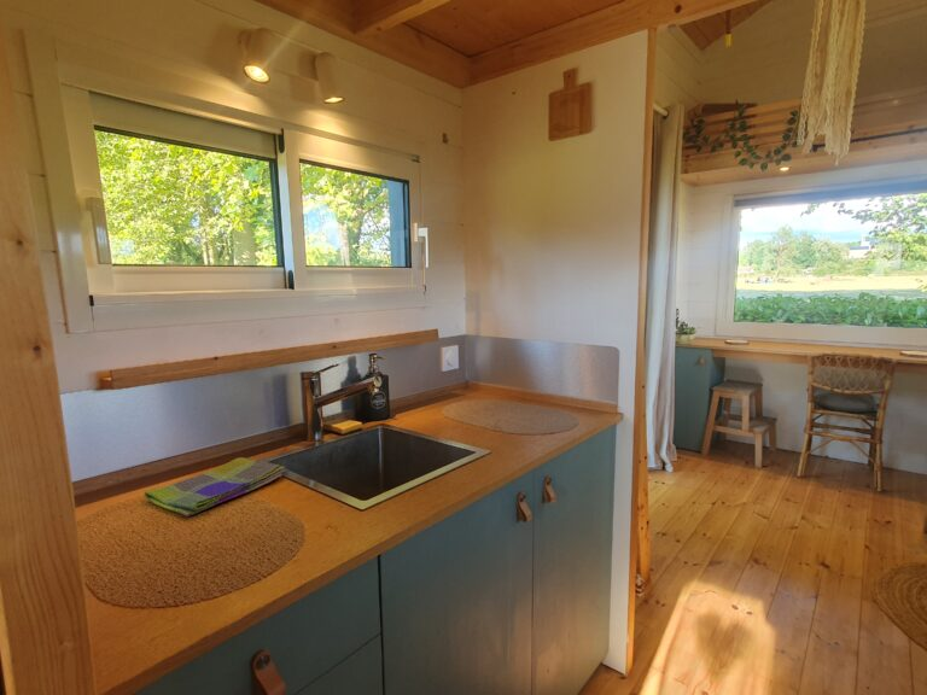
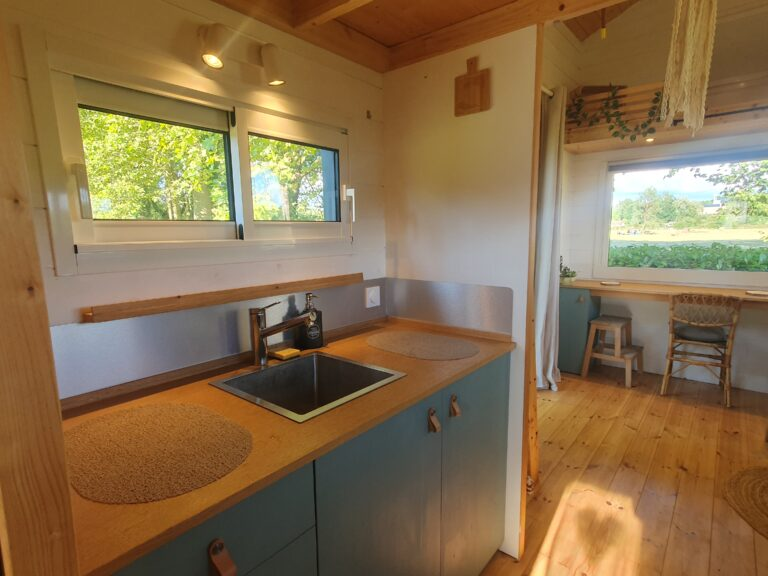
- dish towel [144,456,286,518]
